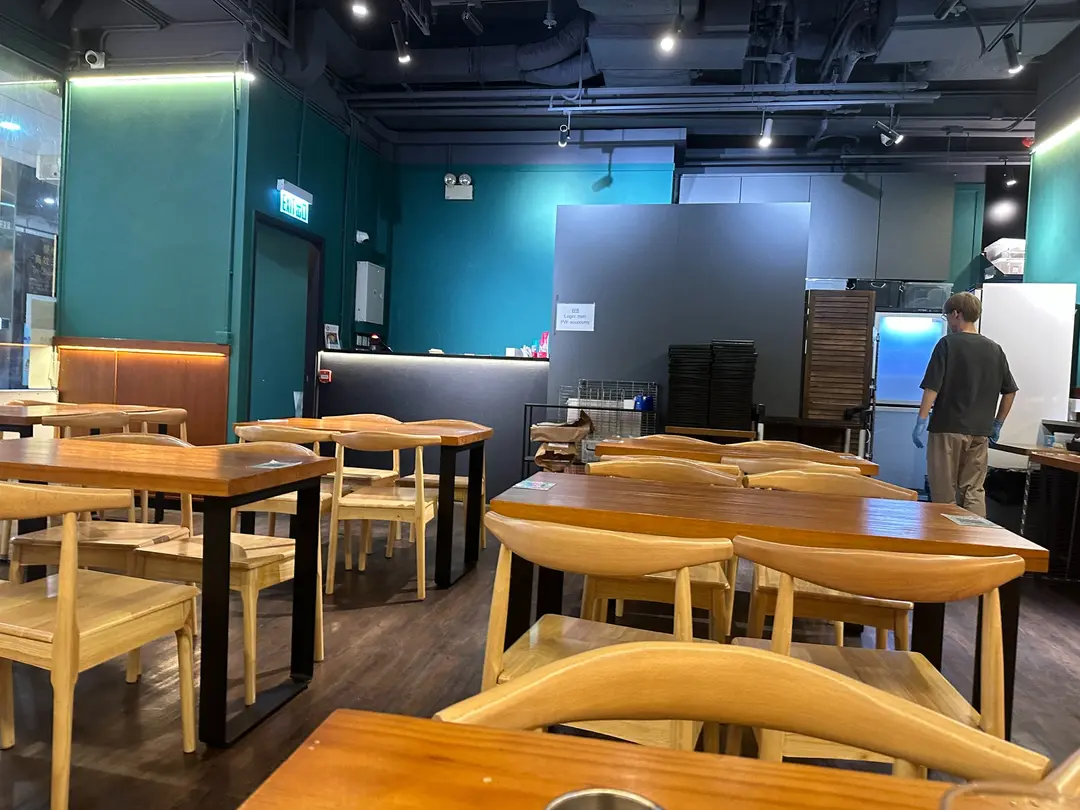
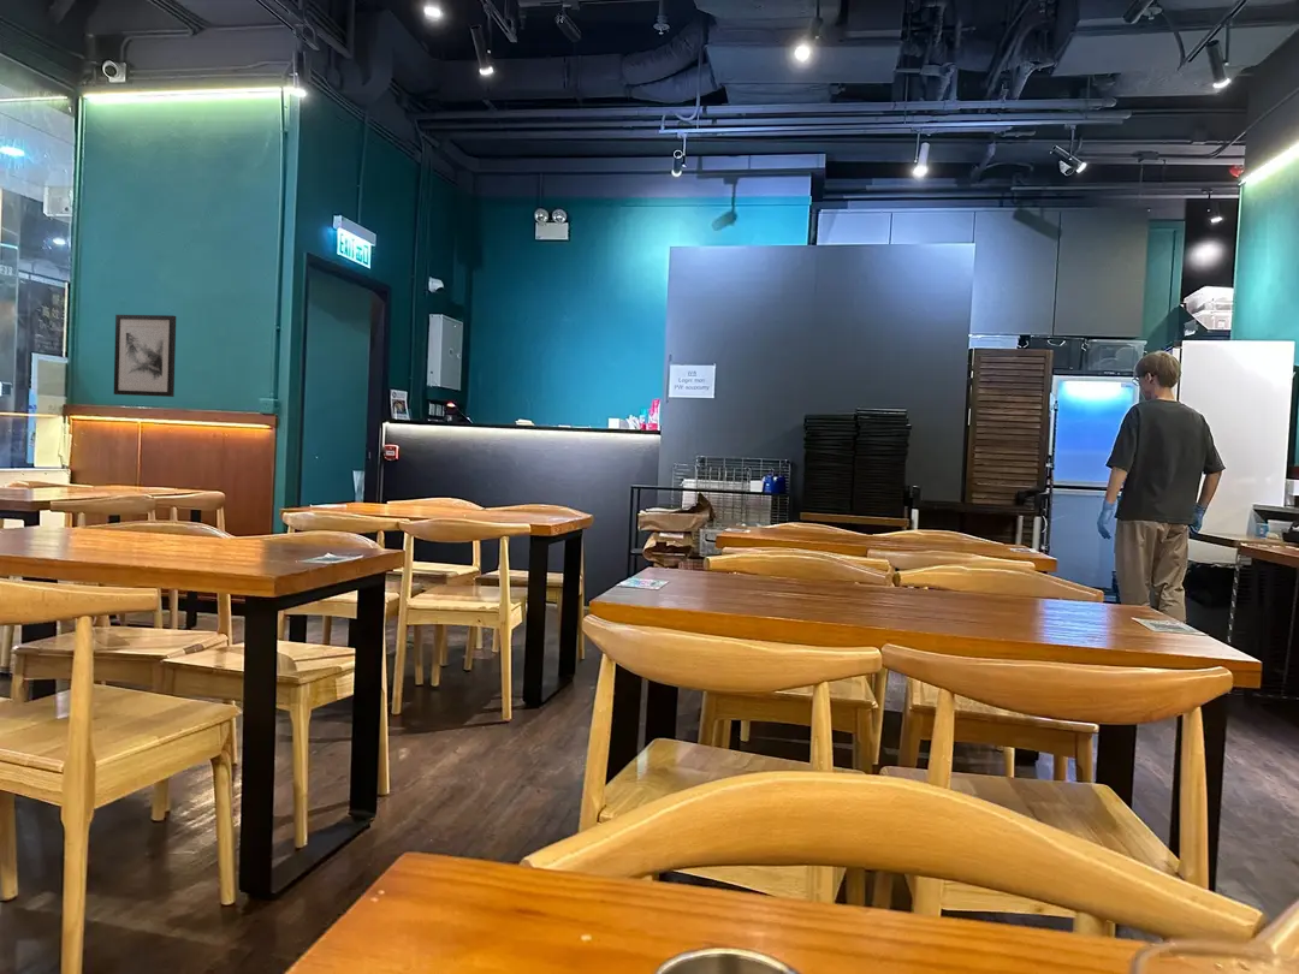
+ wall art [113,314,177,398]
